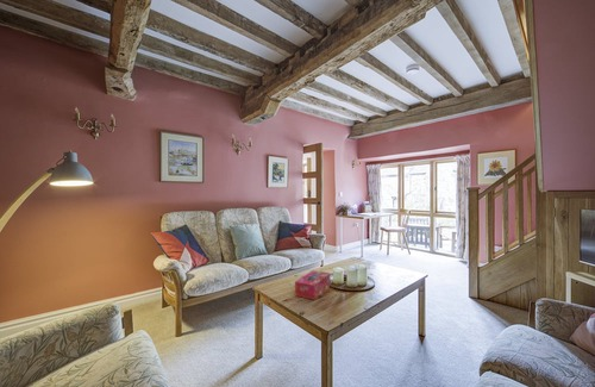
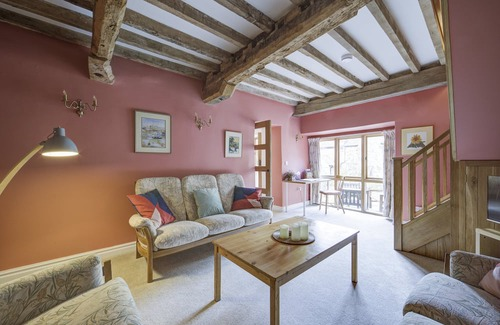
- tissue box [294,269,331,301]
